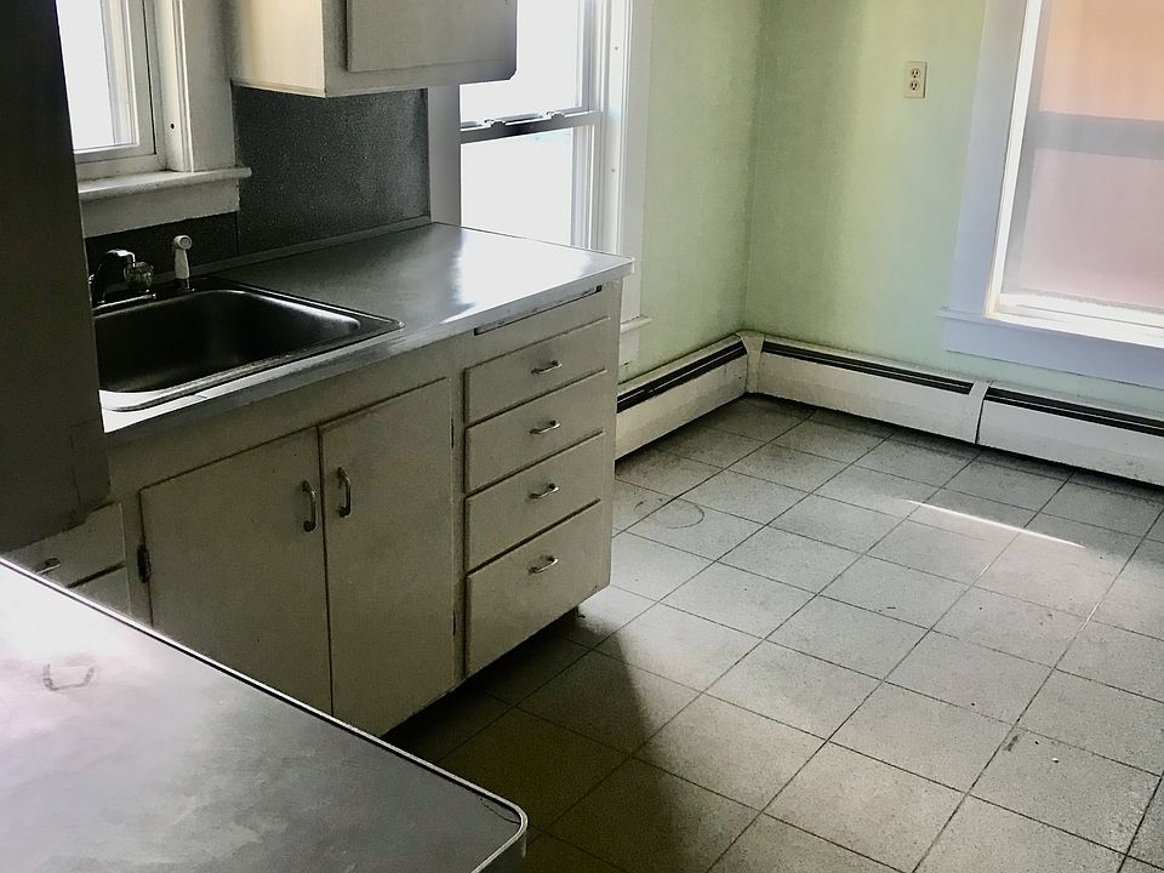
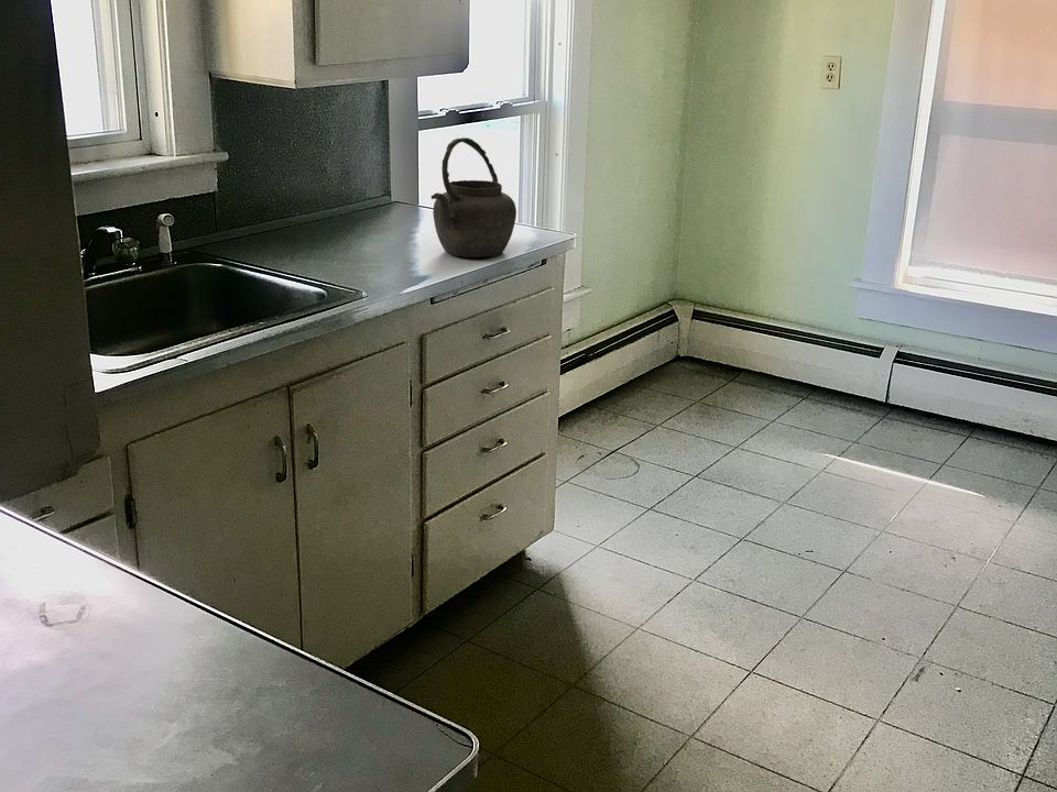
+ kettle [431,136,517,258]
